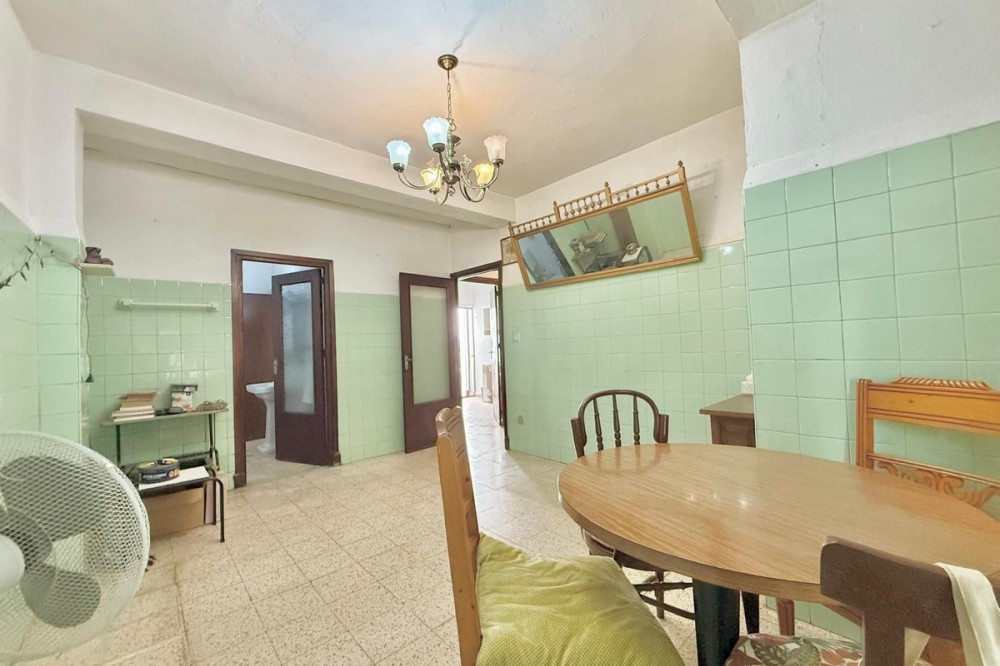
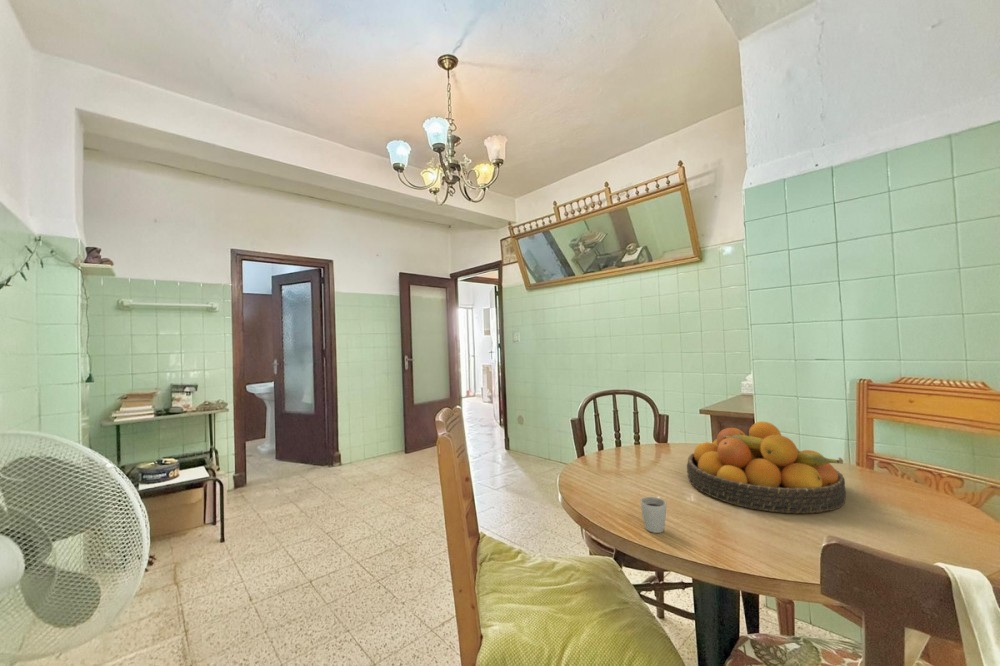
+ cup [640,496,667,534]
+ fruit bowl [686,421,847,514]
